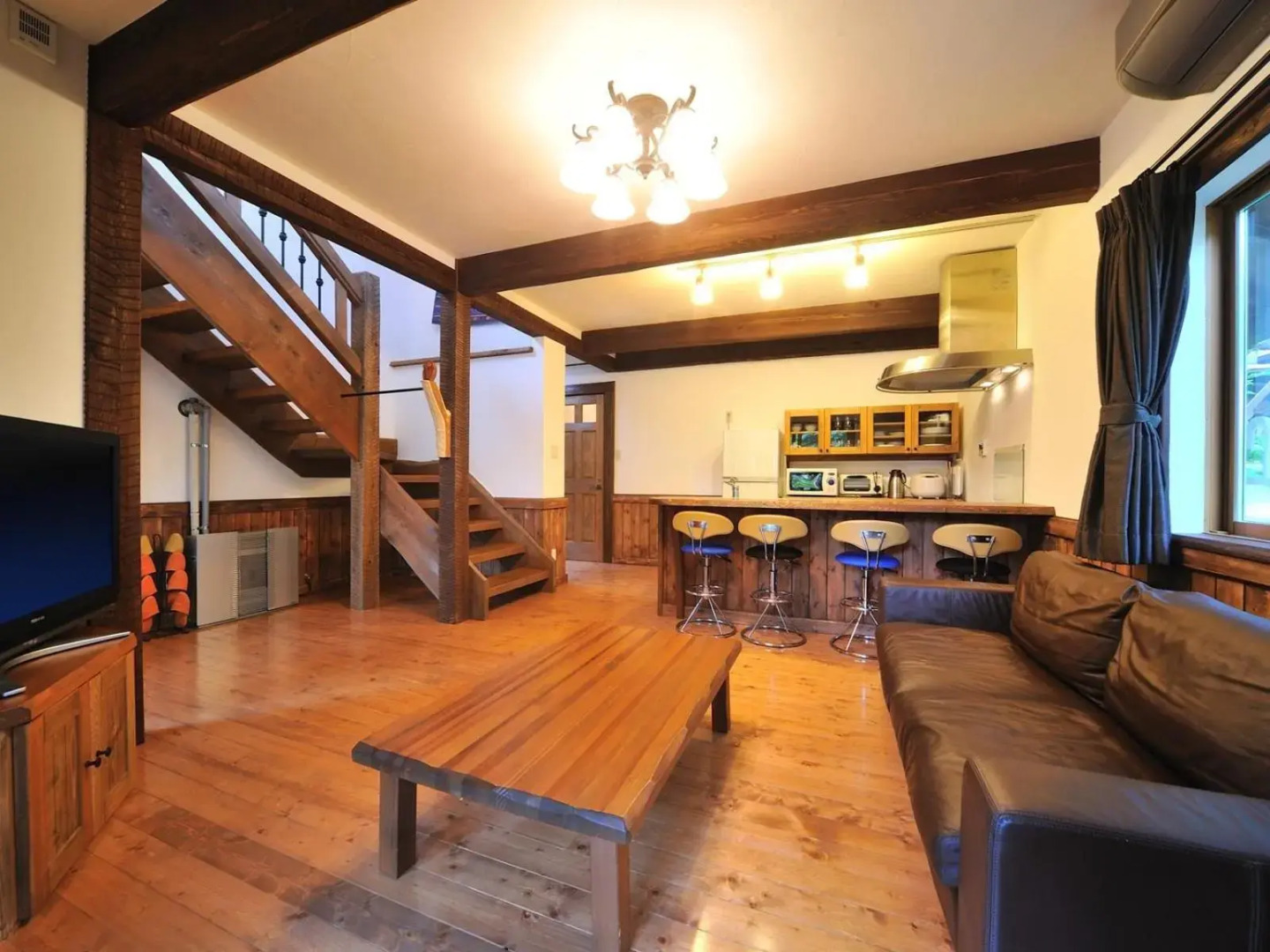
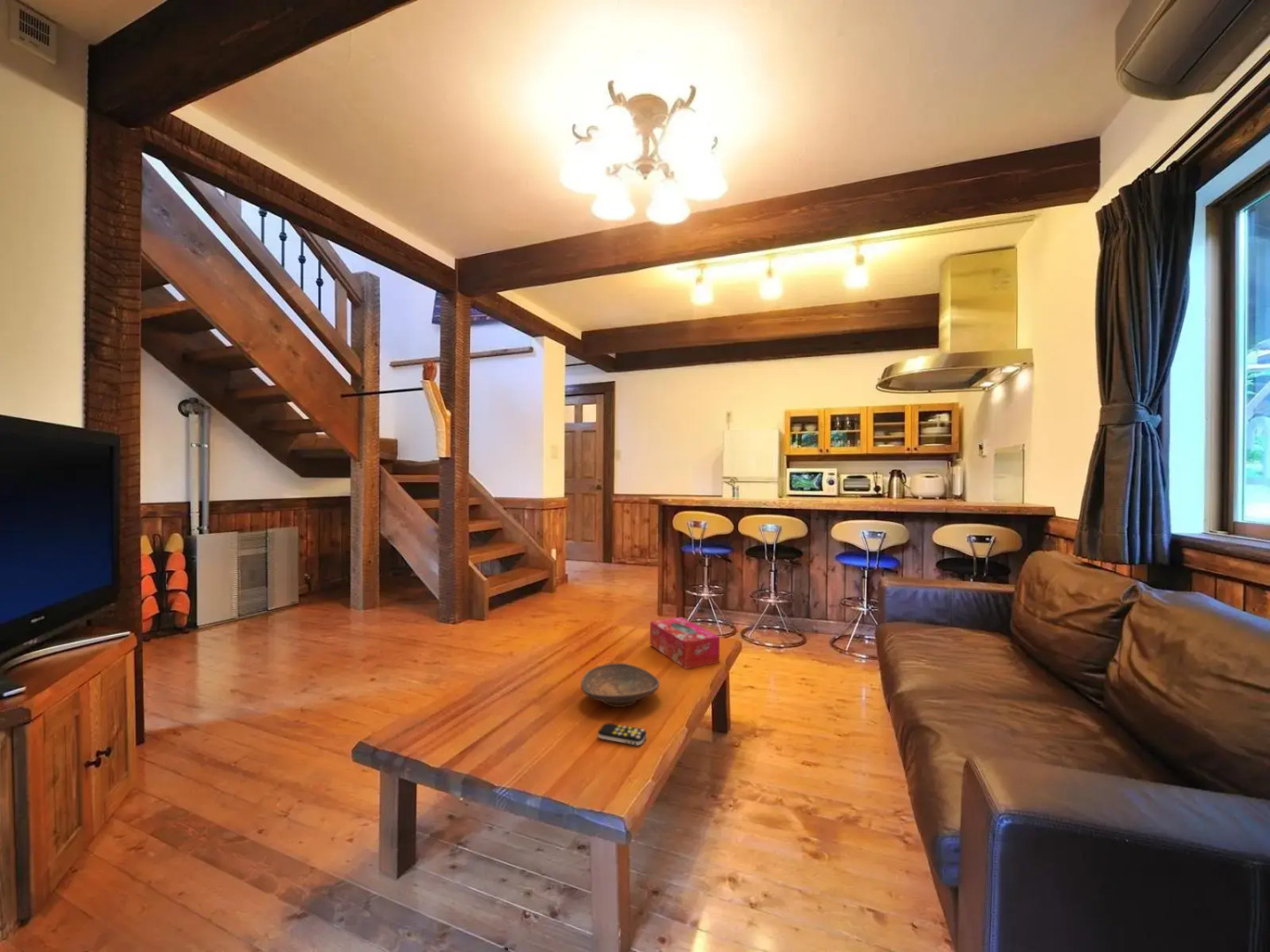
+ tissue box [649,616,721,670]
+ remote control [597,722,647,747]
+ decorative bowl [580,662,661,708]
